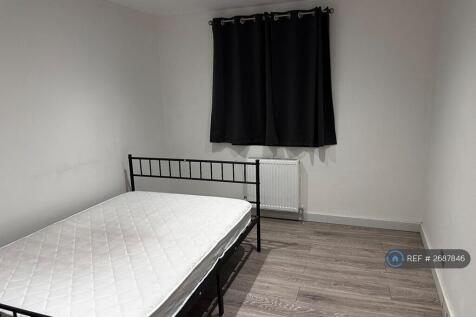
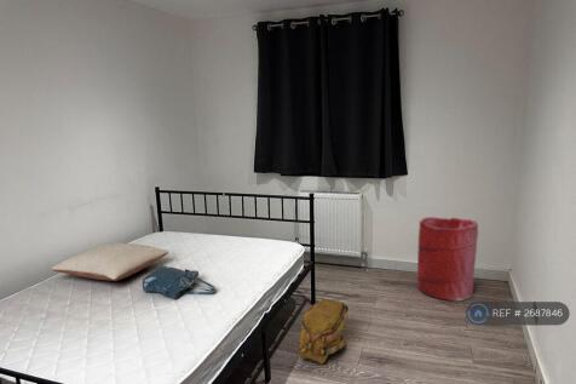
+ laundry hamper [416,216,479,302]
+ pillow [50,241,169,282]
+ backpack [298,298,350,365]
+ tote bag [142,264,217,300]
